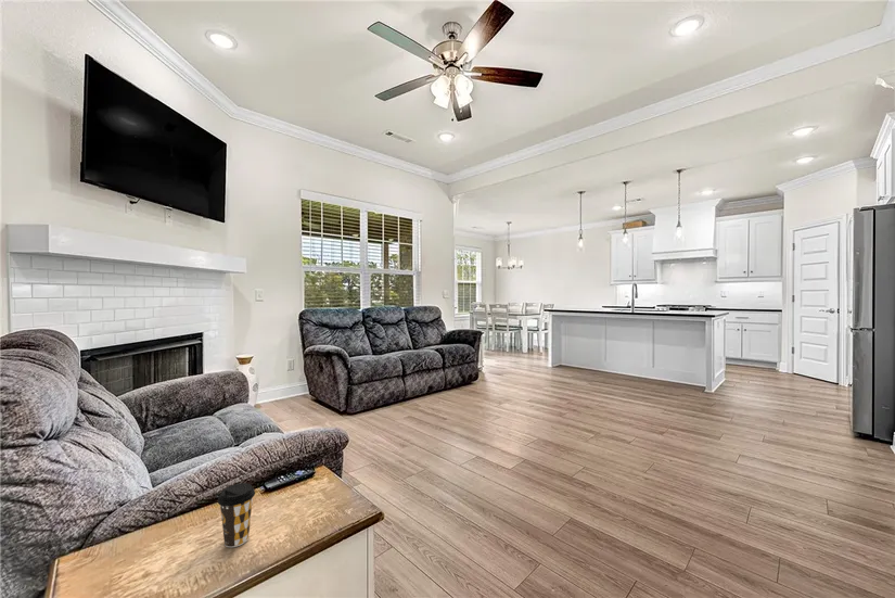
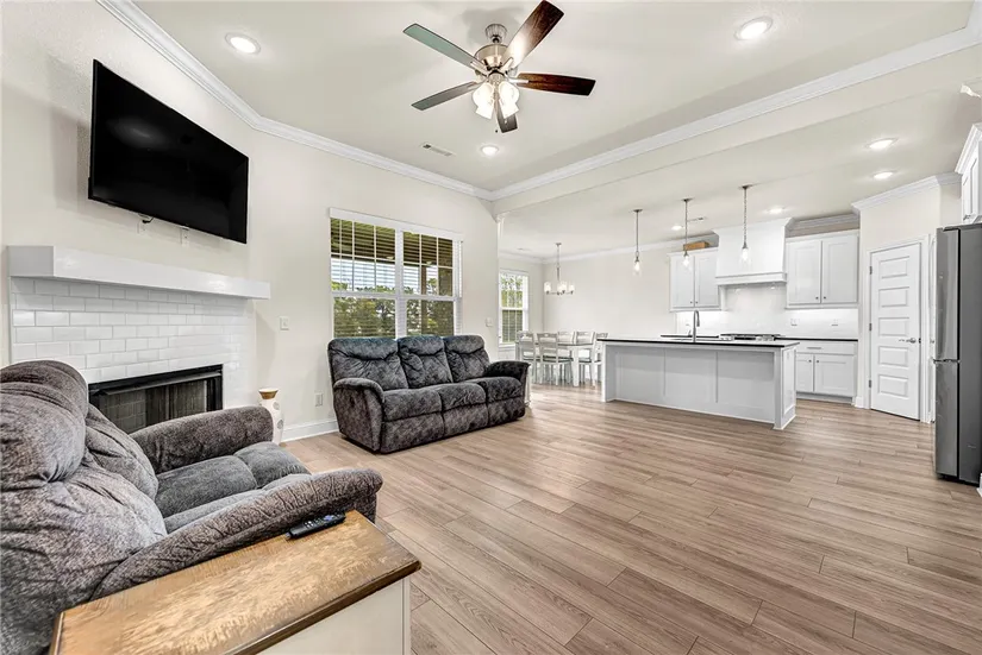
- coffee cup [217,482,256,548]
